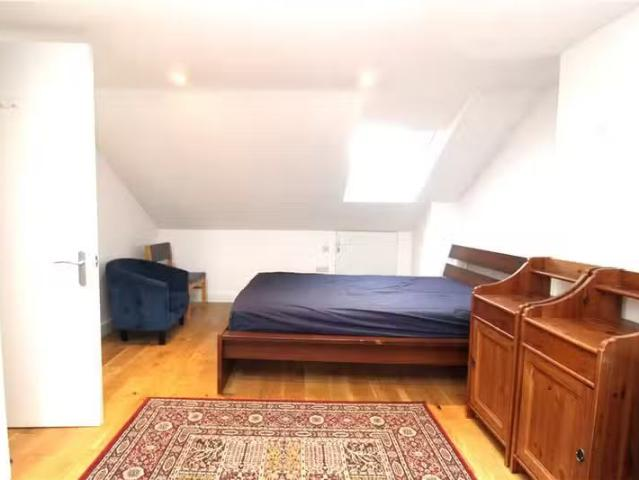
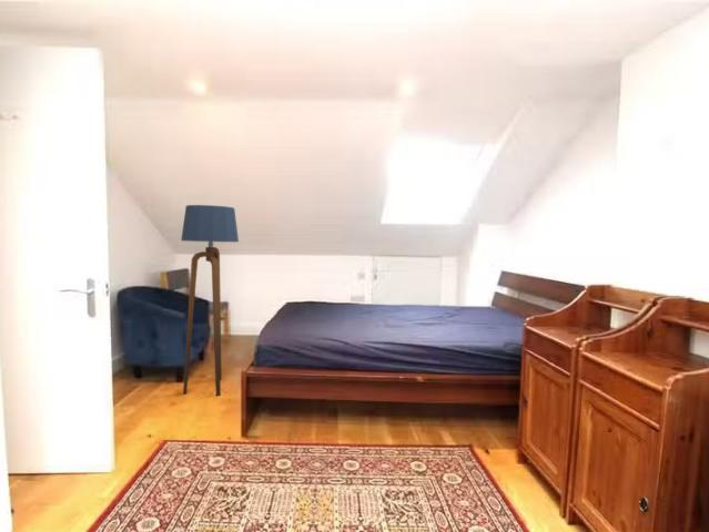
+ floor lamp [180,204,240,397]
